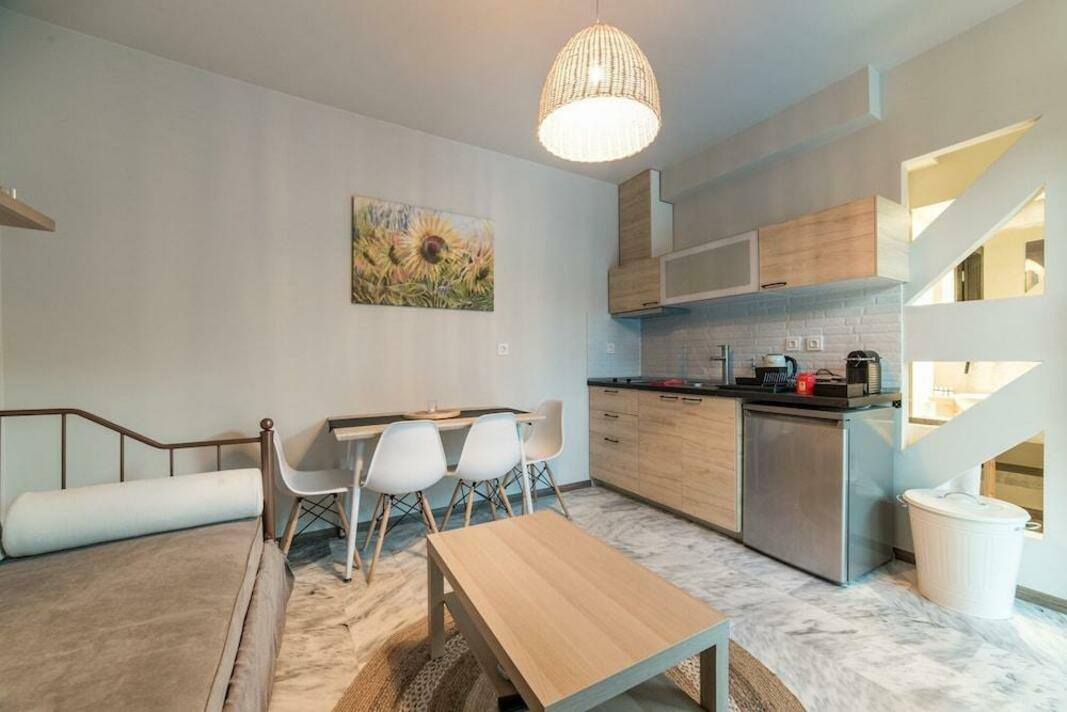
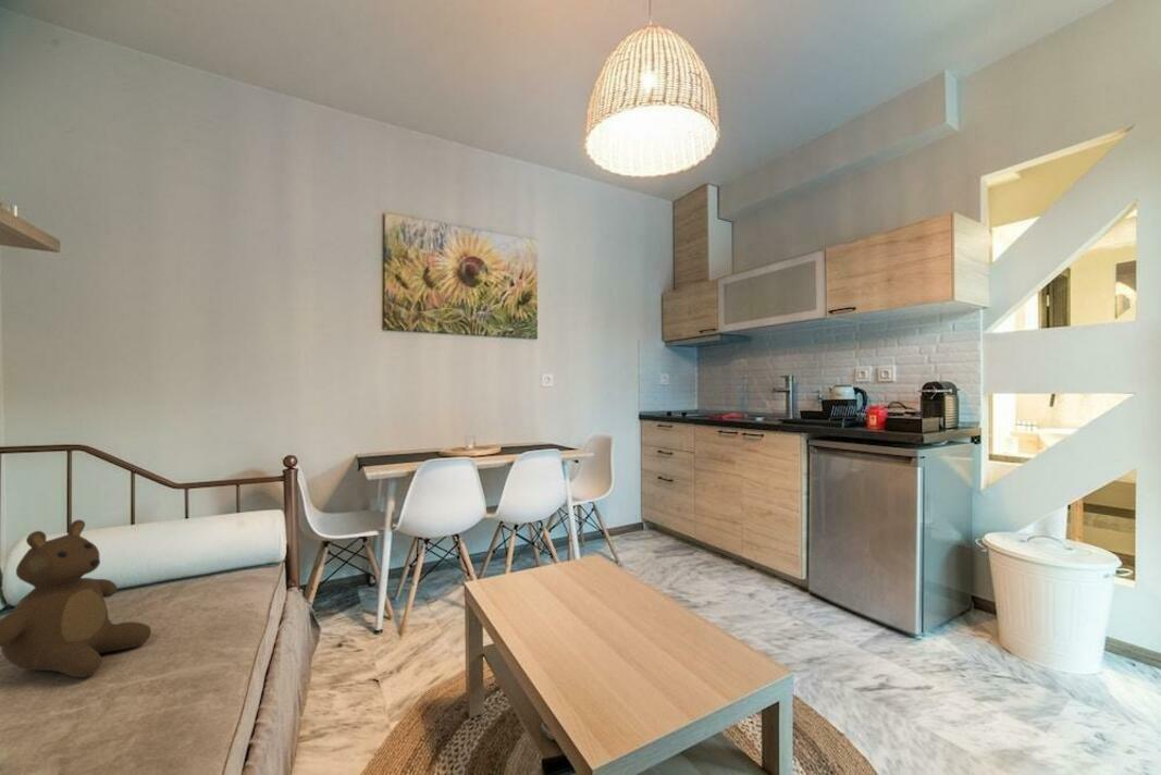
+ teddy bear [0,519,152,678]
